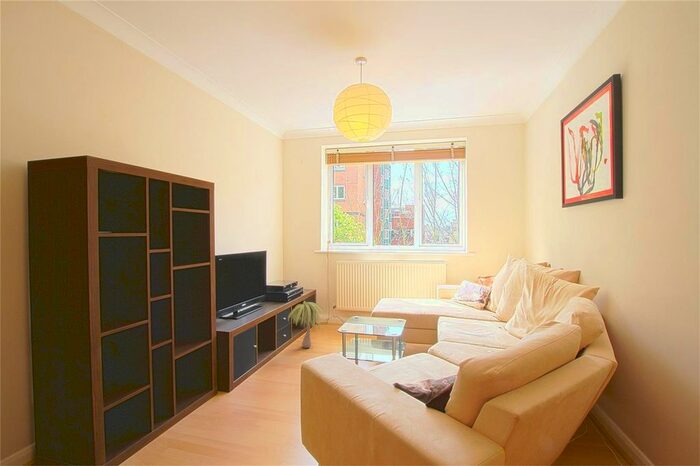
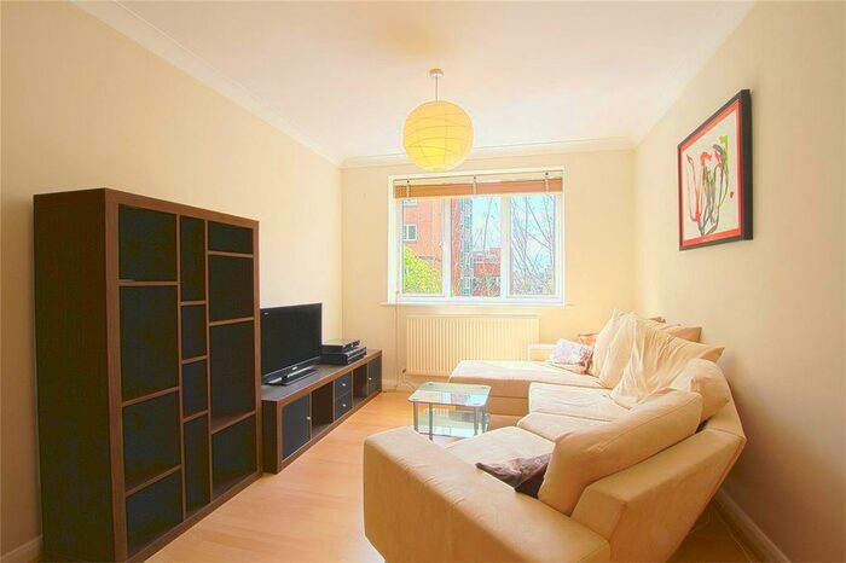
- decorative plant [287,300,325,349]
